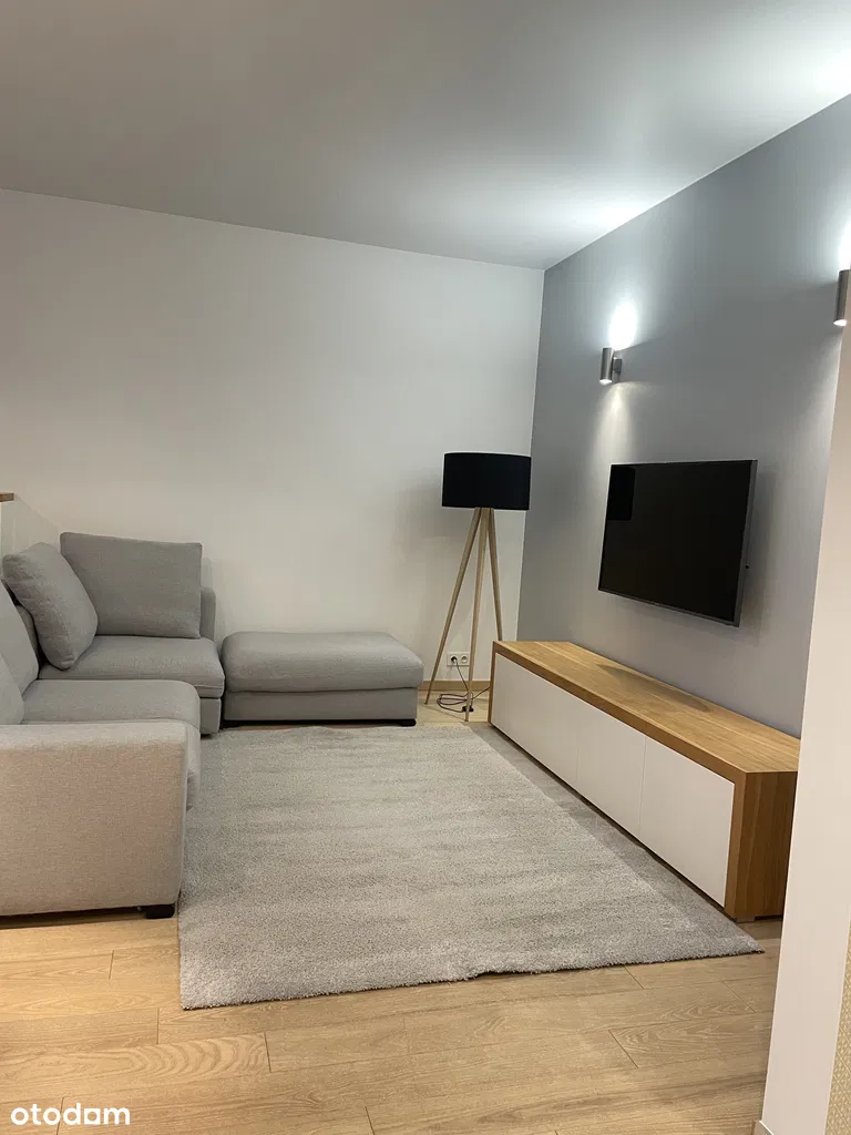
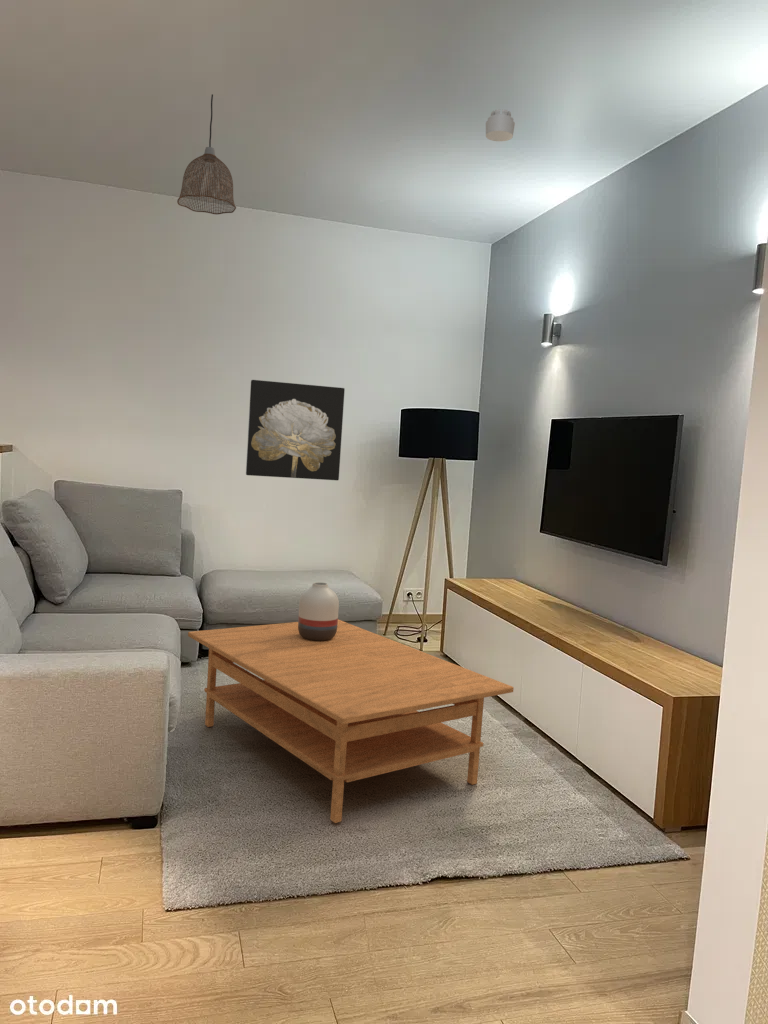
+ smoke detector [485,108,516,142]
+ pendant lamp [176,93,237,215]
+ wall art [245,379,346,481]
+ vase [297,581,340,641]
+ coffee table [187,619,515,824]
